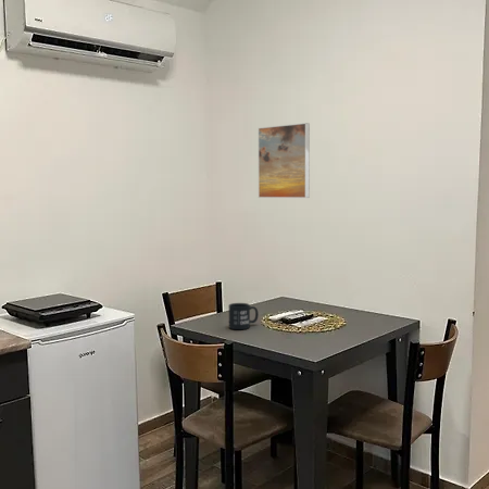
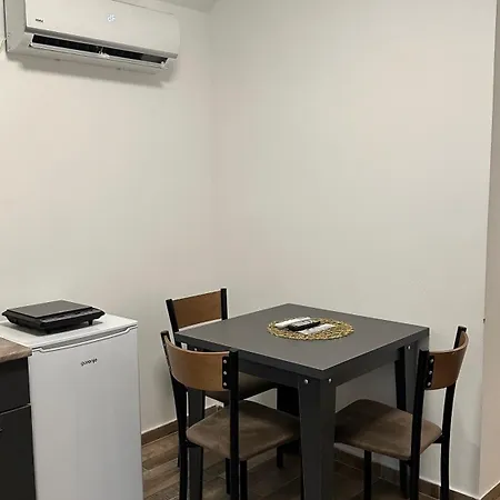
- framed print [258,122,311,199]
- mug [228,302,260,330]
